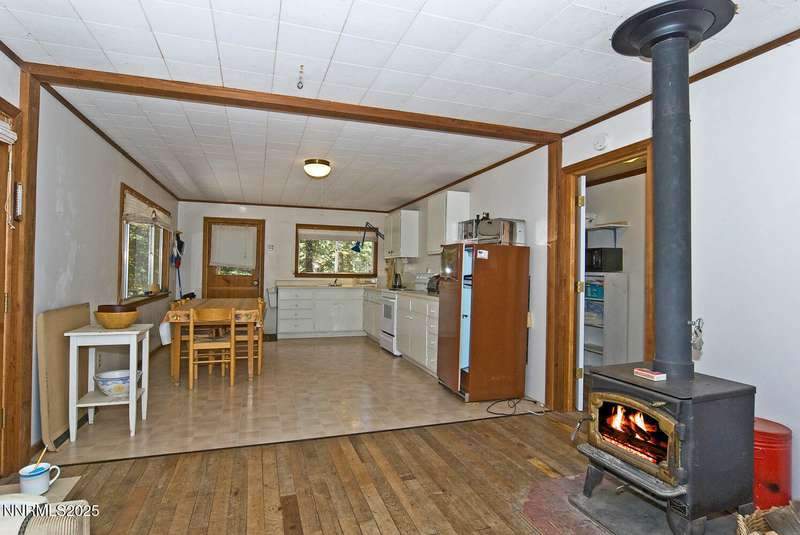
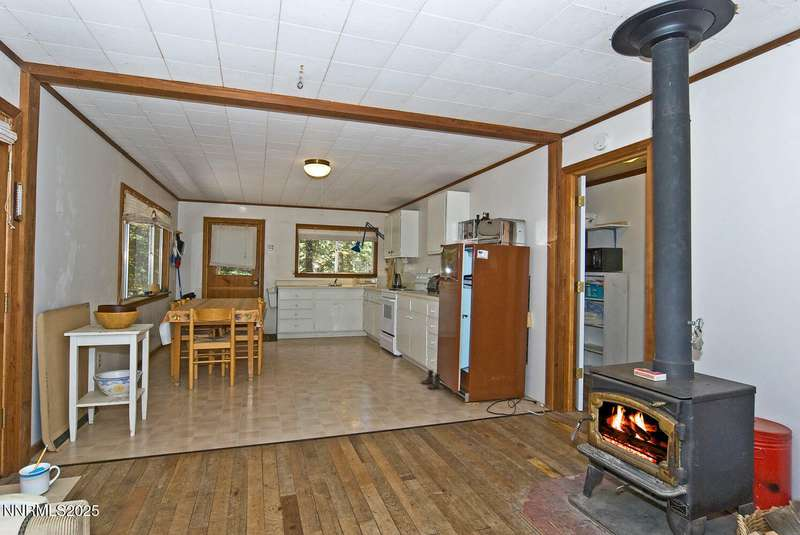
+ boots [420,369,441,390]
